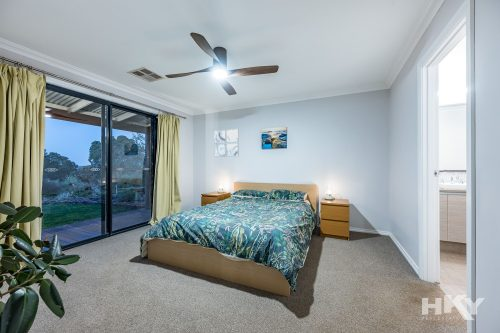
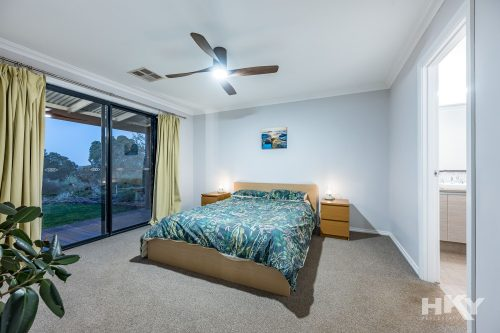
- wall art [213,128,240,158]
